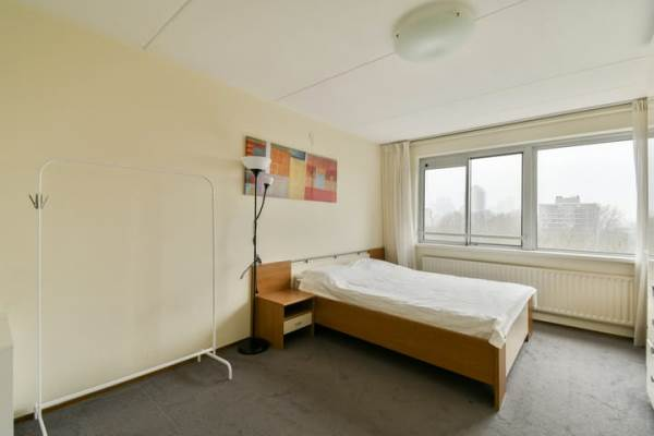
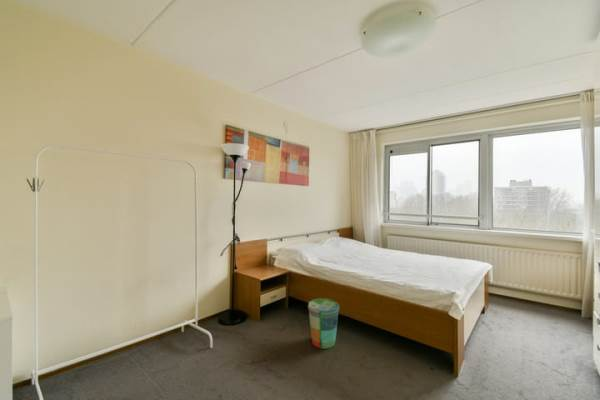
+ trash can [307,297,340,350]
